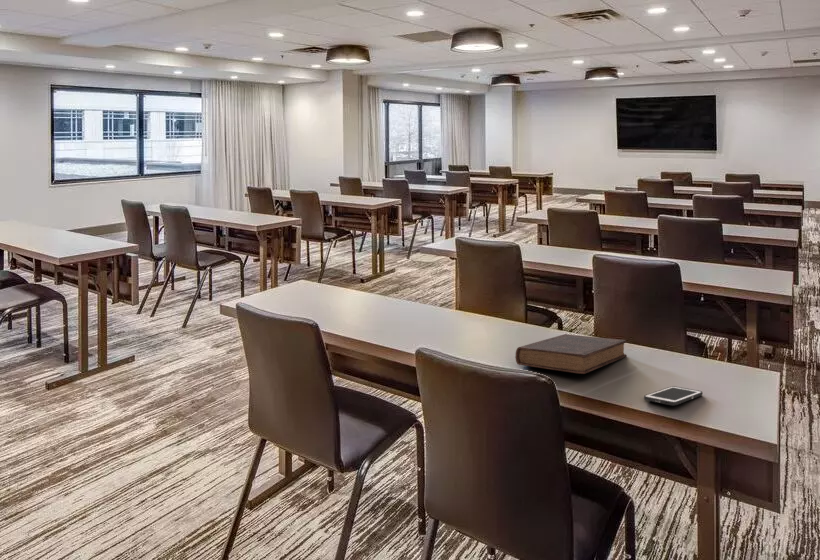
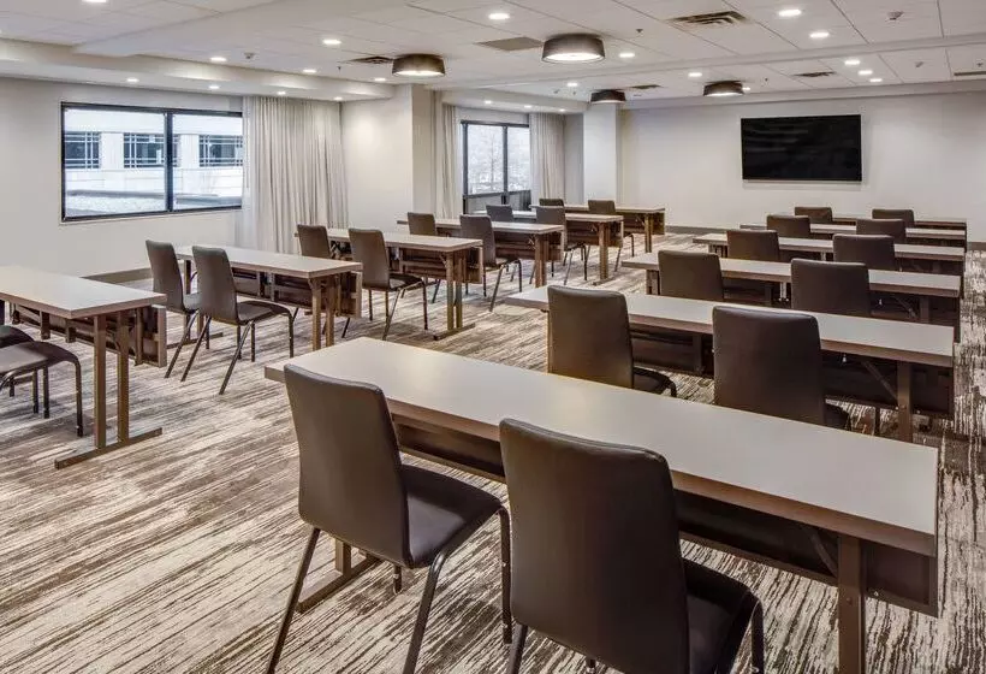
- book [515,333,628,375]
- cell phone [643,385,703,407]
